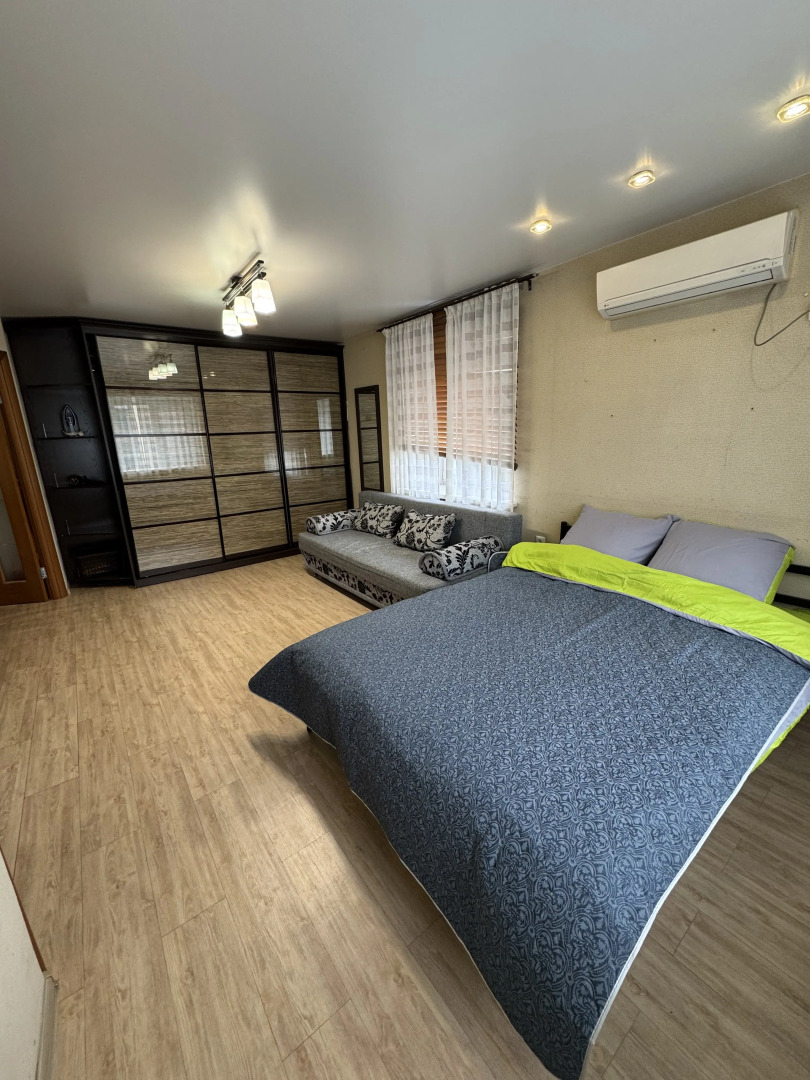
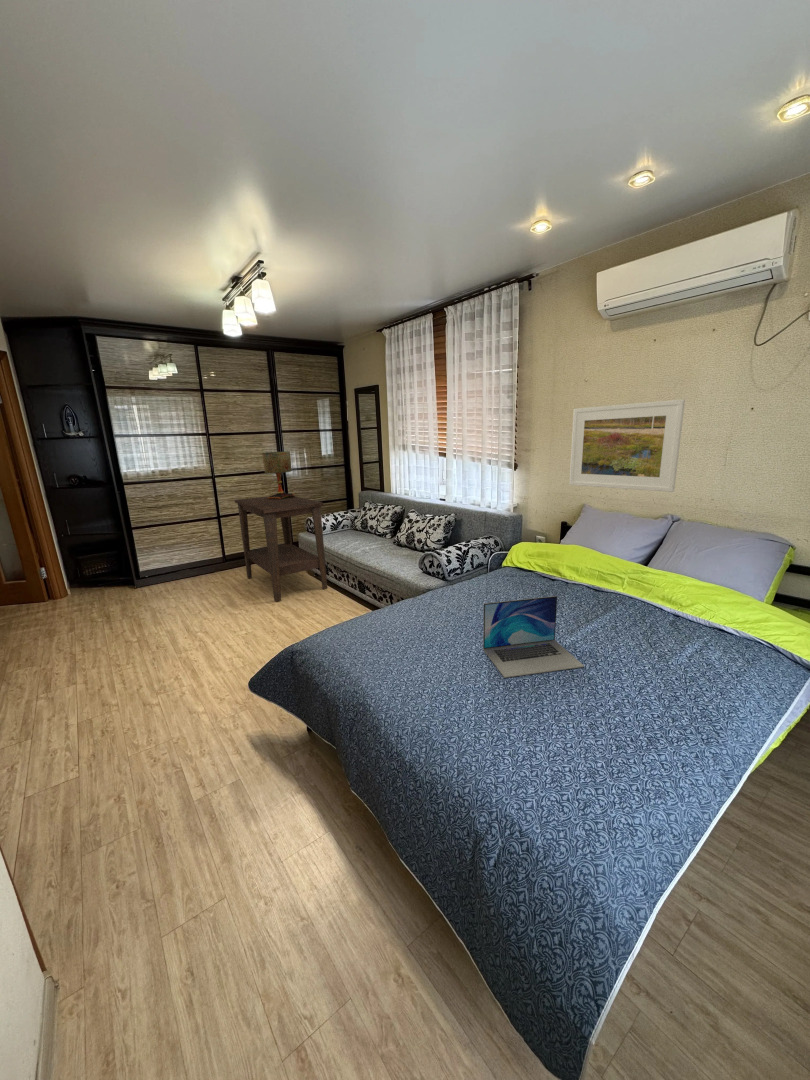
+ laptop [482,595,585,679]
+ side table [234,495,328,602]
+ table lamp [261,450,295,499]
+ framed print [568,398,686,493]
